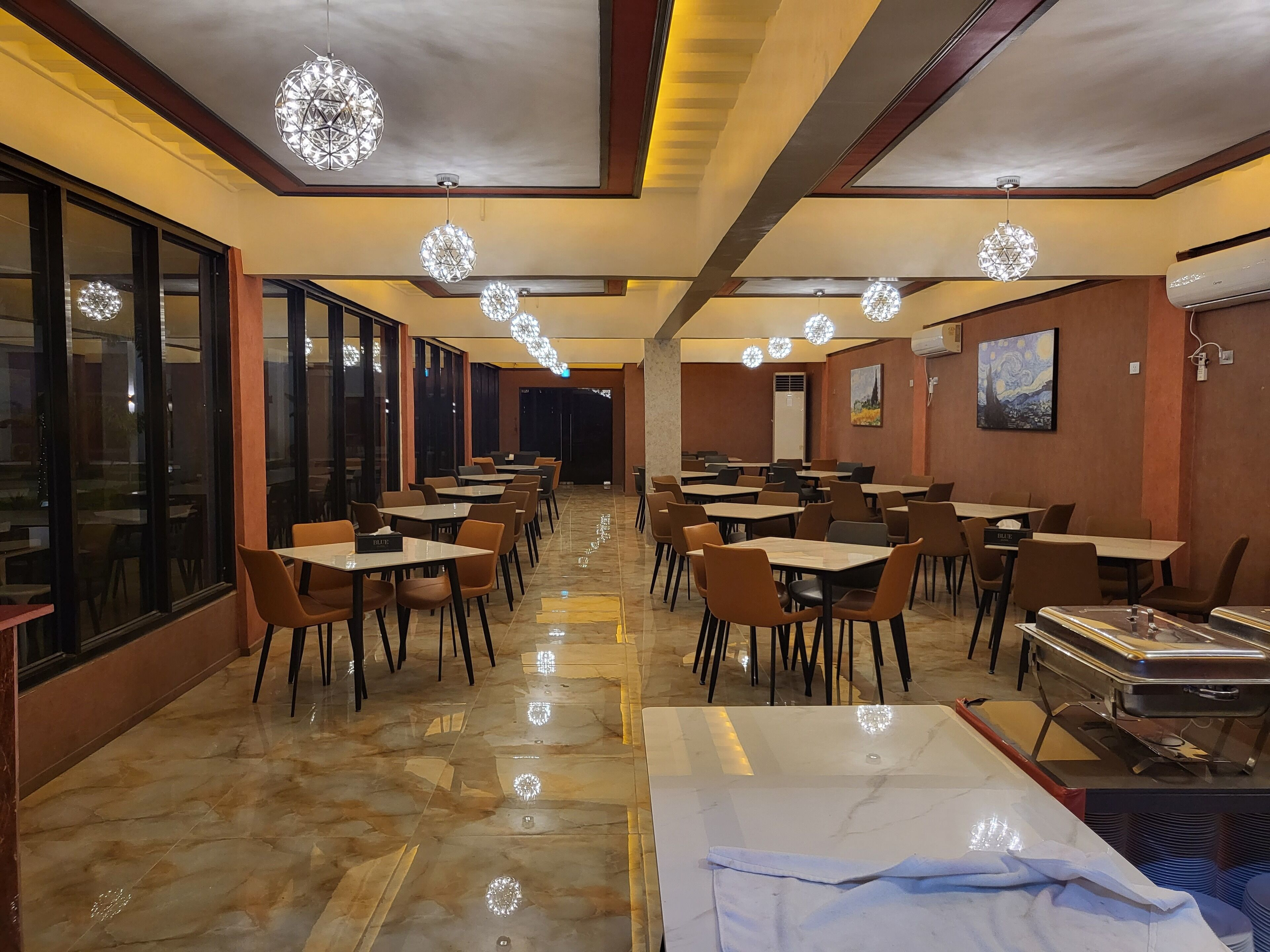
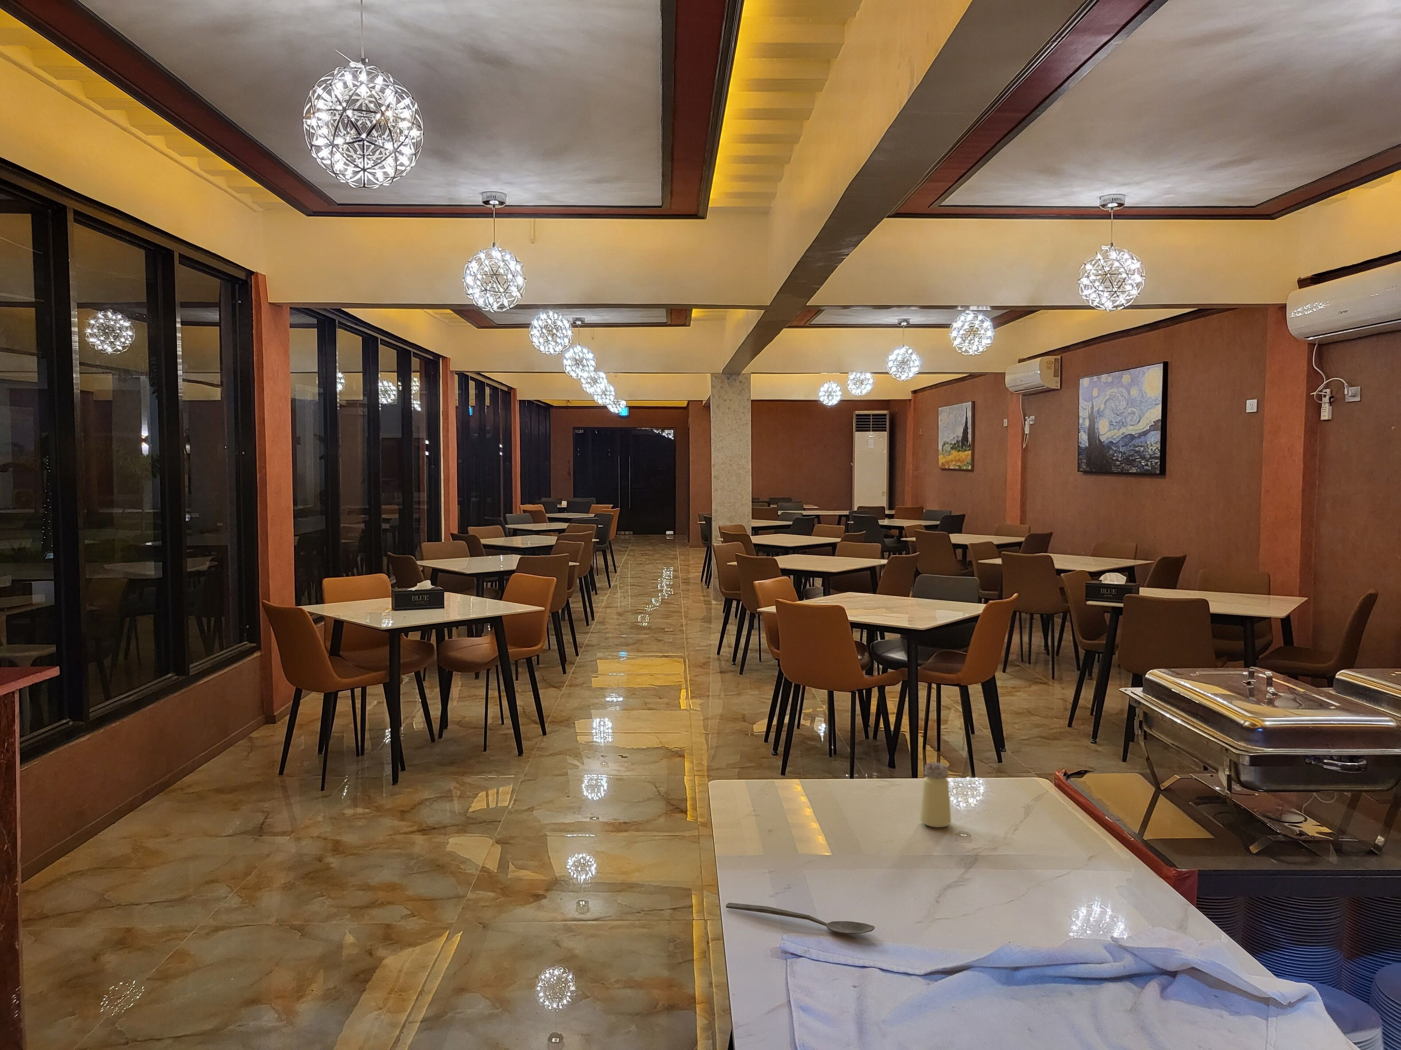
+ saltshaker [919,762,951,827]
+ spoon [725,902,875,934]
